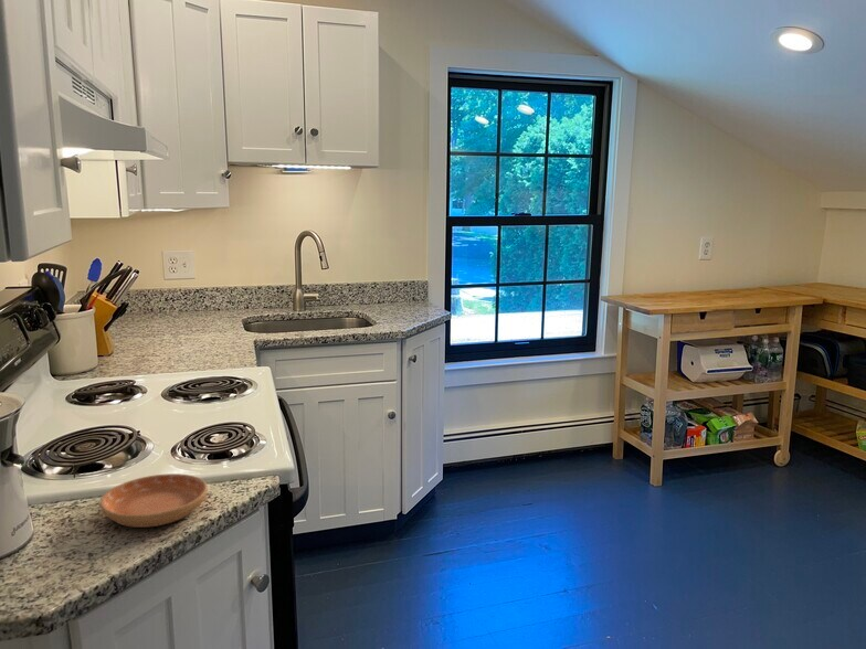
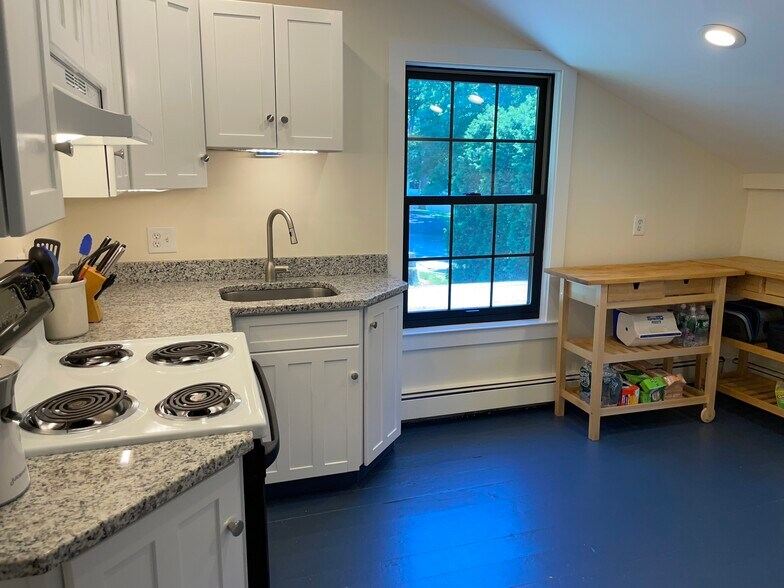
- saucer [98,472,209,529]
